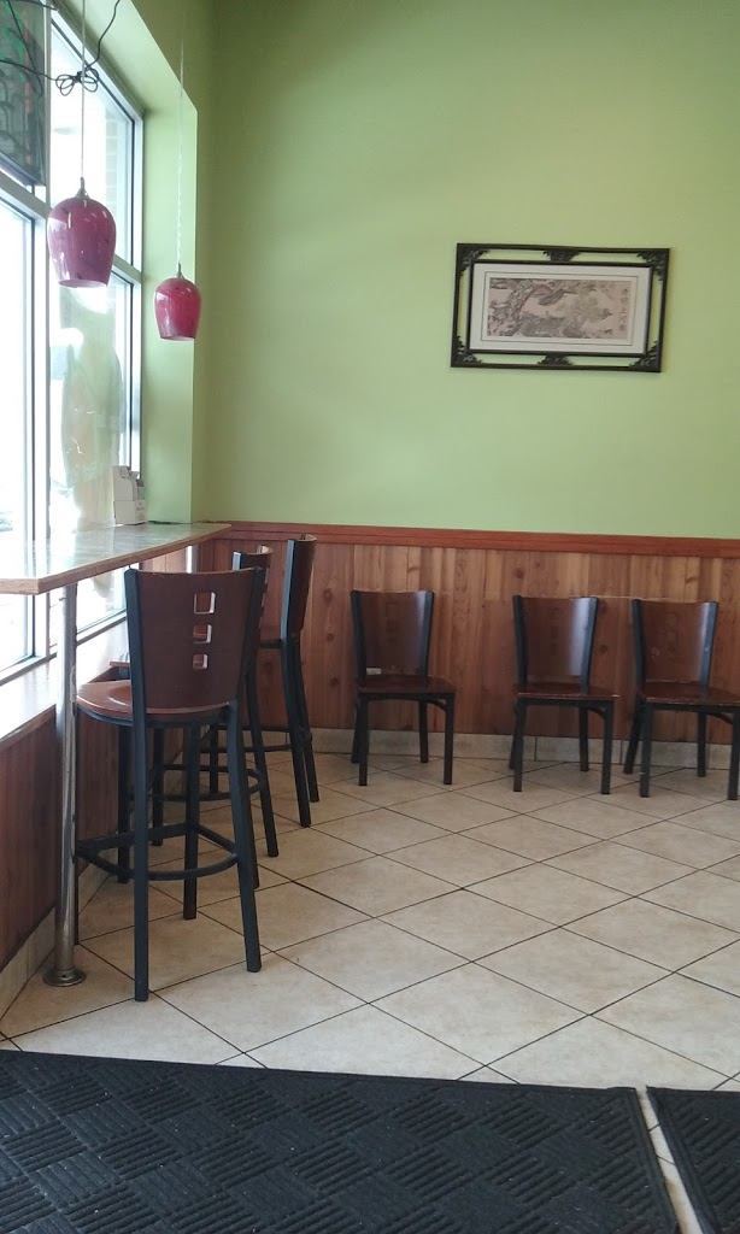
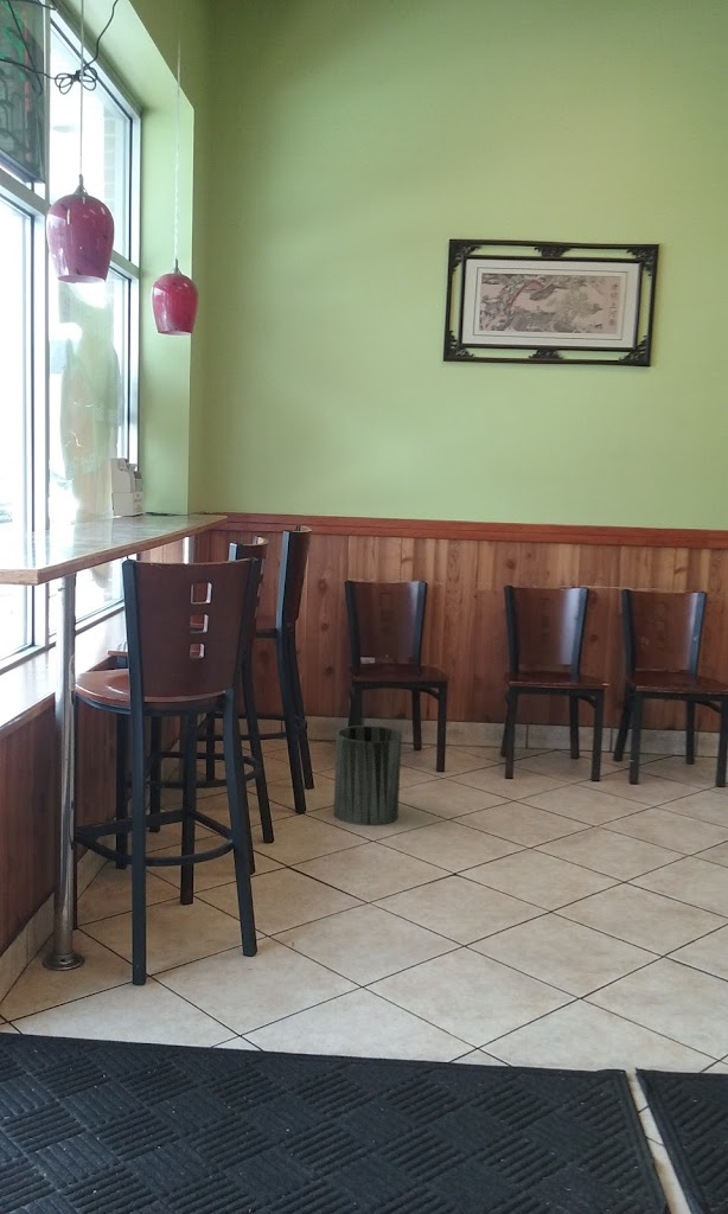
+ trash can [332,724,403,826]
